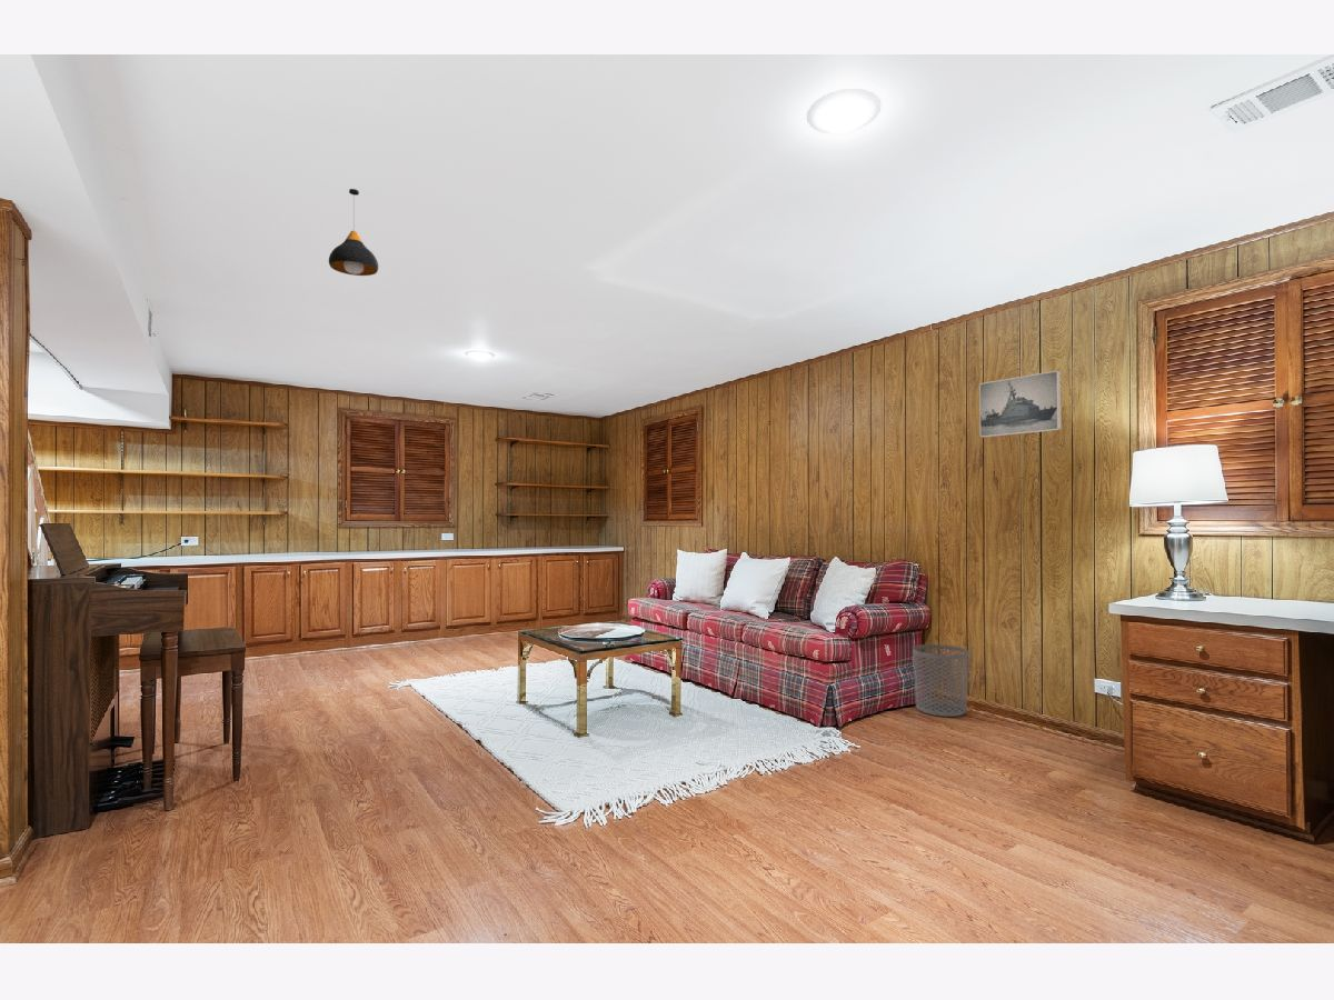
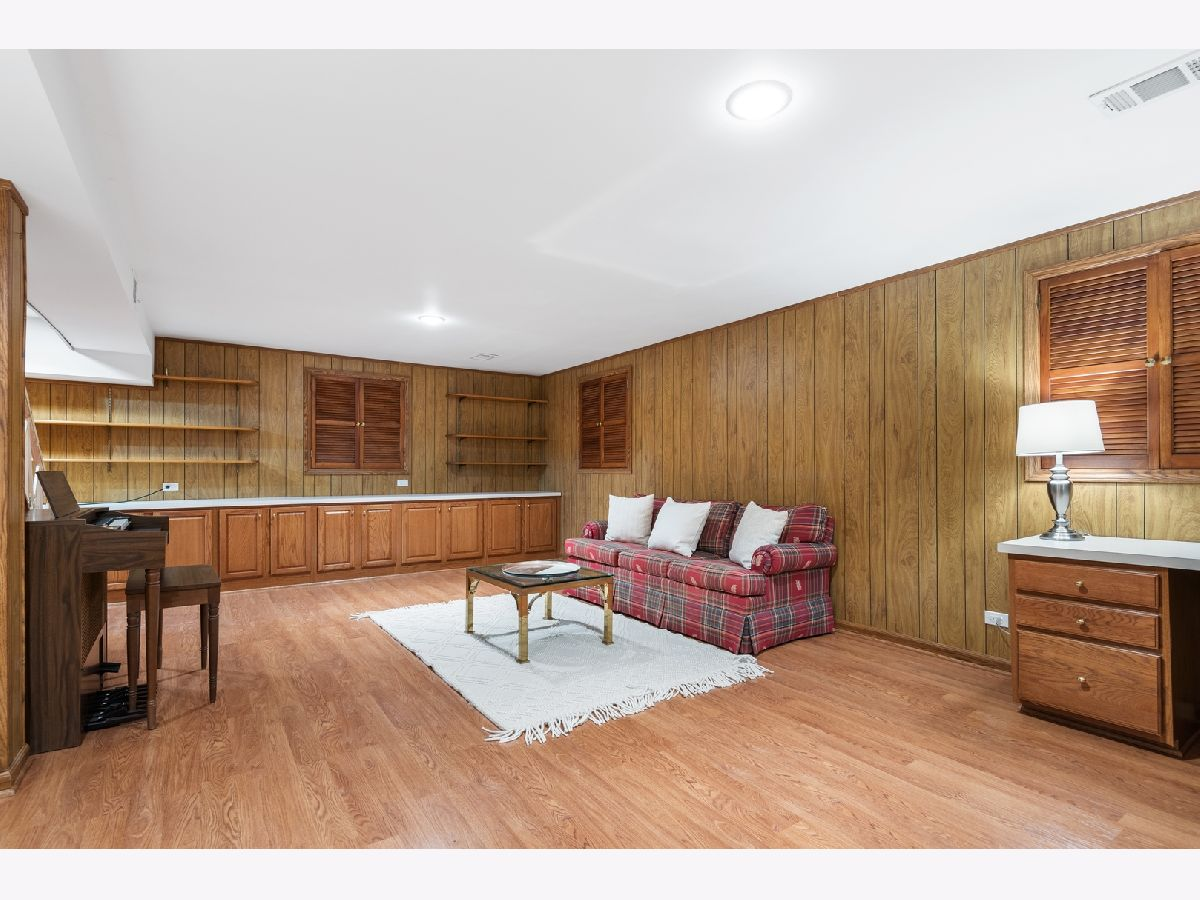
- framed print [978,370,1063,438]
- waste bin [912,643,969,718]
- pendant light [328,188,379,277]
